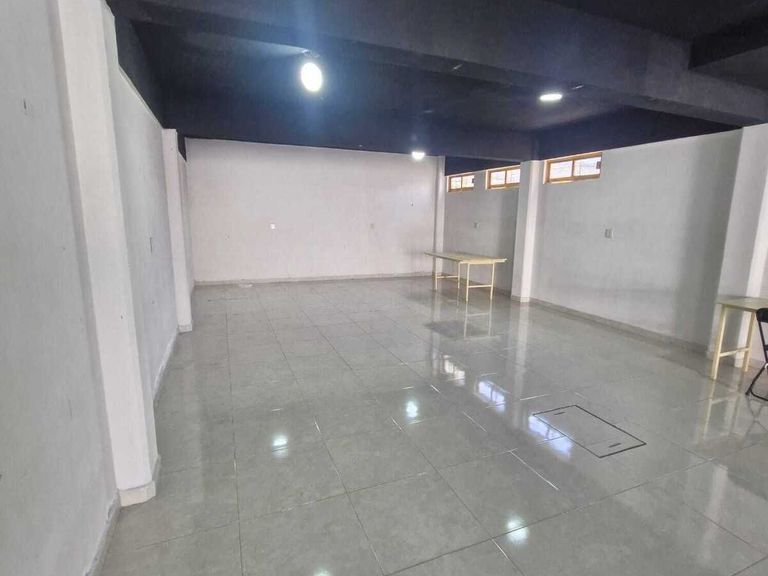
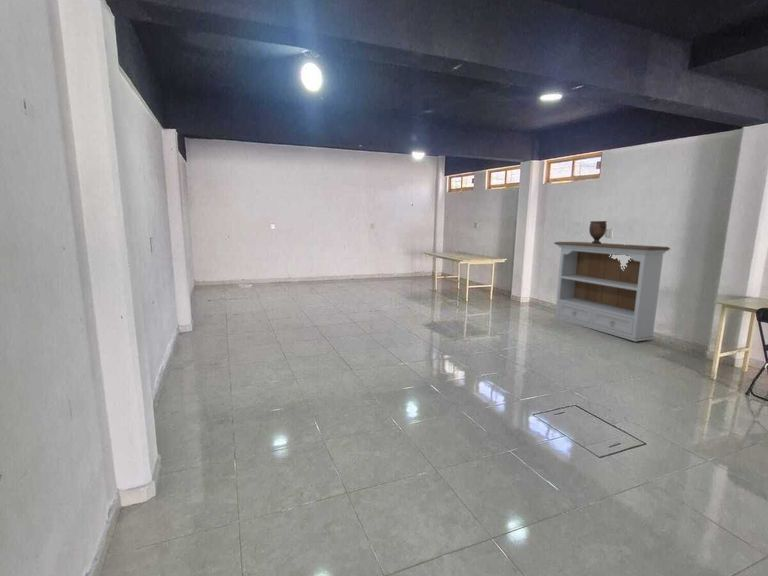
+ bookshelf [552,241,671,343]
+ decorative urn [588,220,608,244]
